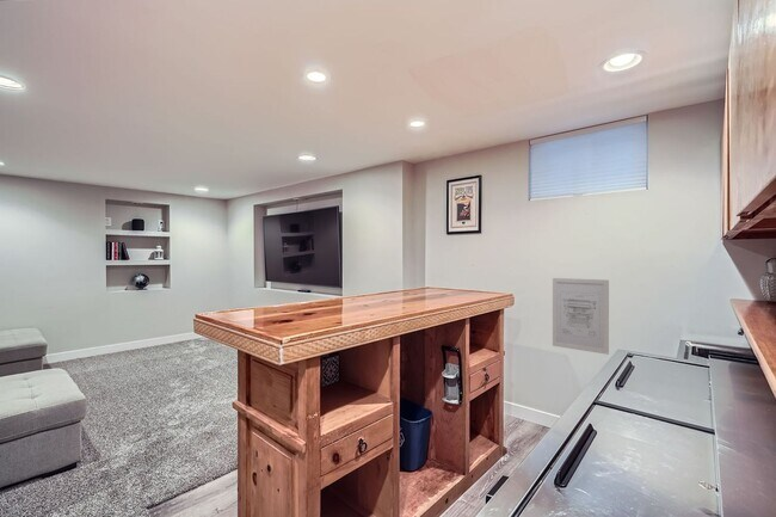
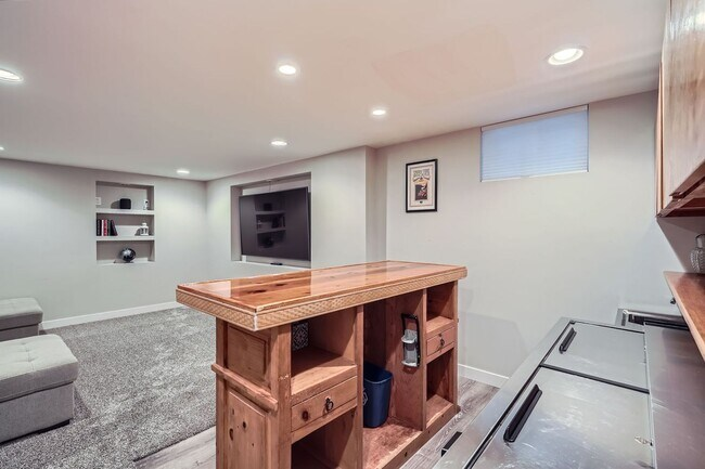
- wall art [552,277,610,356]
